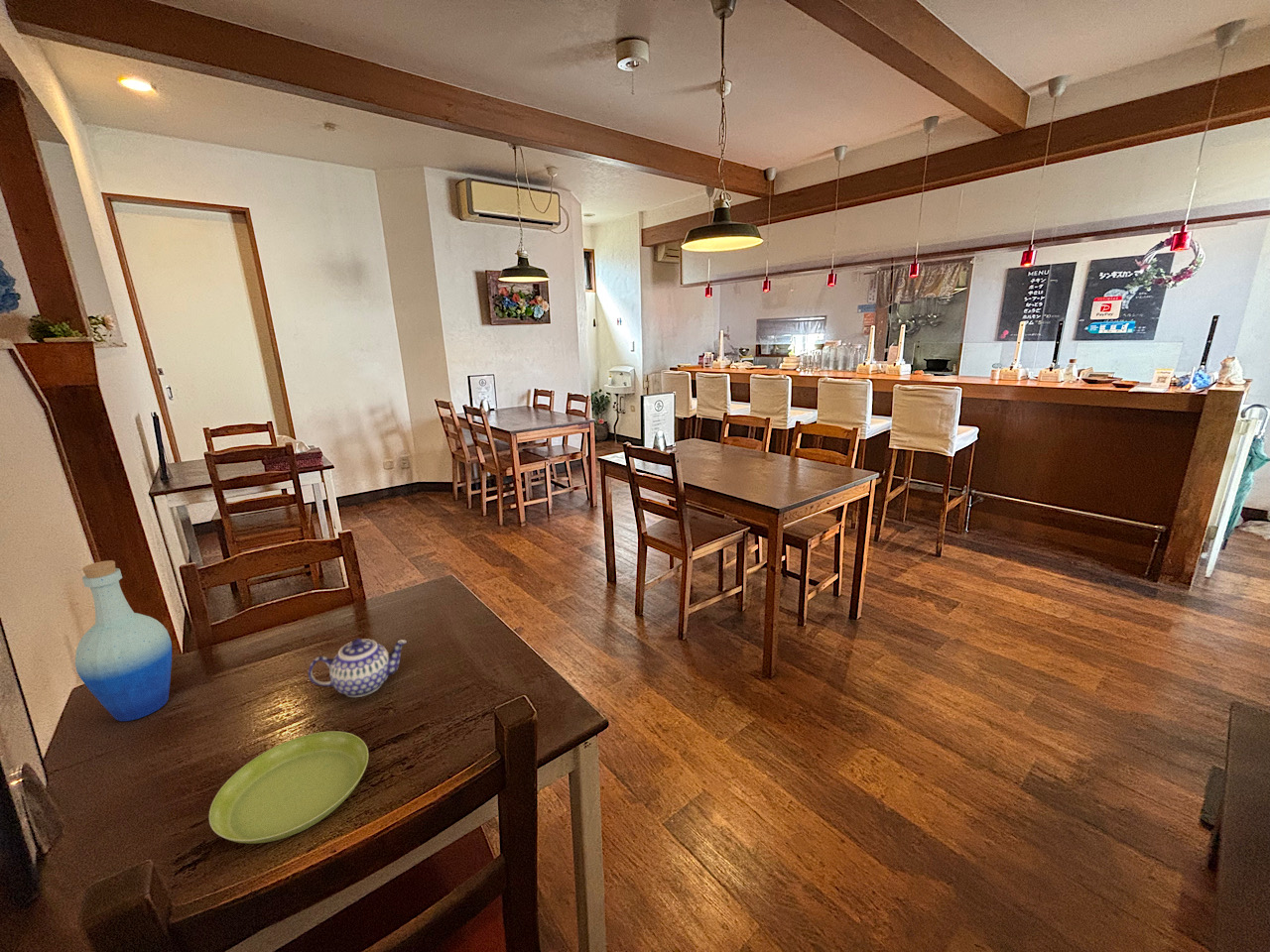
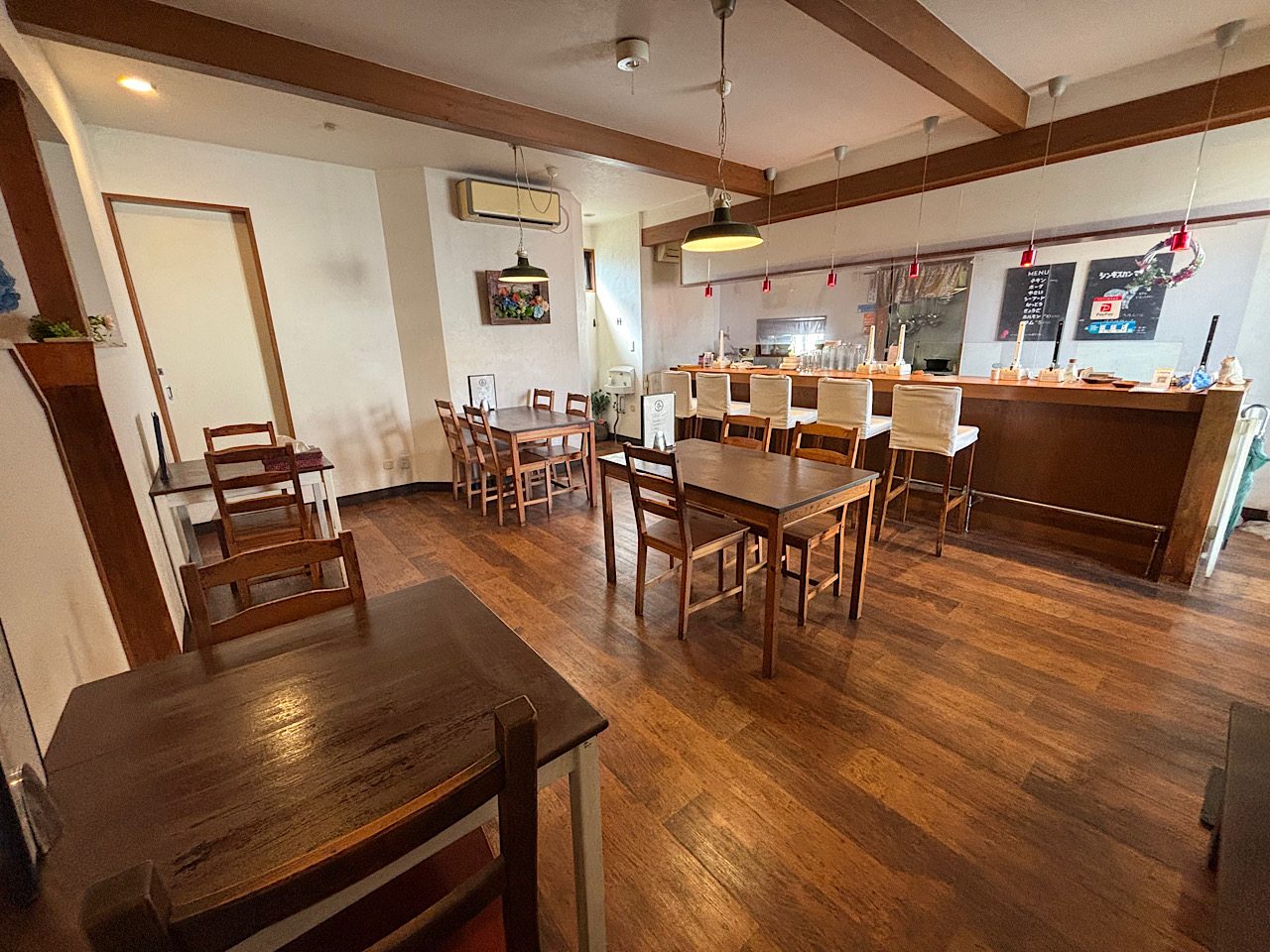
- teapot [308,638,408,698]
- bottle [74,559,173,722]
- saucer [208,730,369,845]
